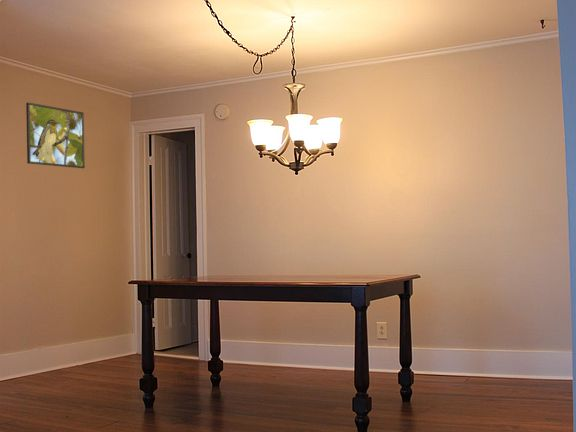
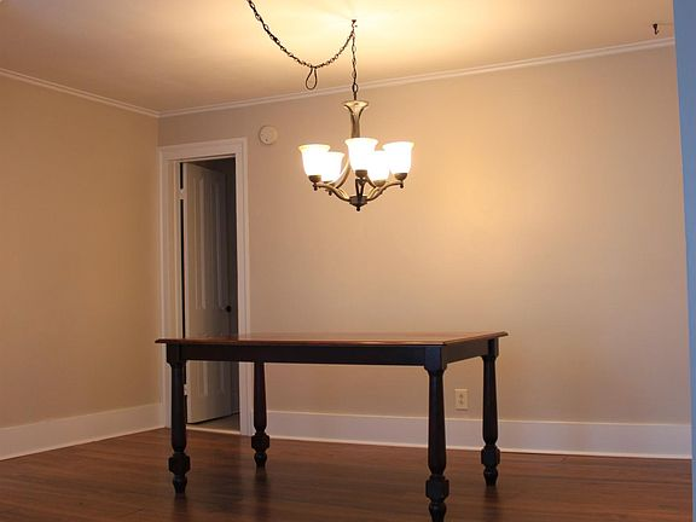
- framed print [25,102,86,169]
